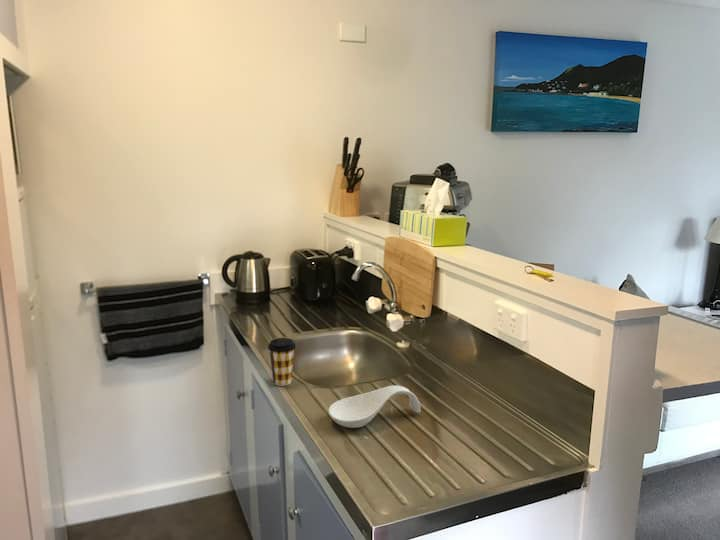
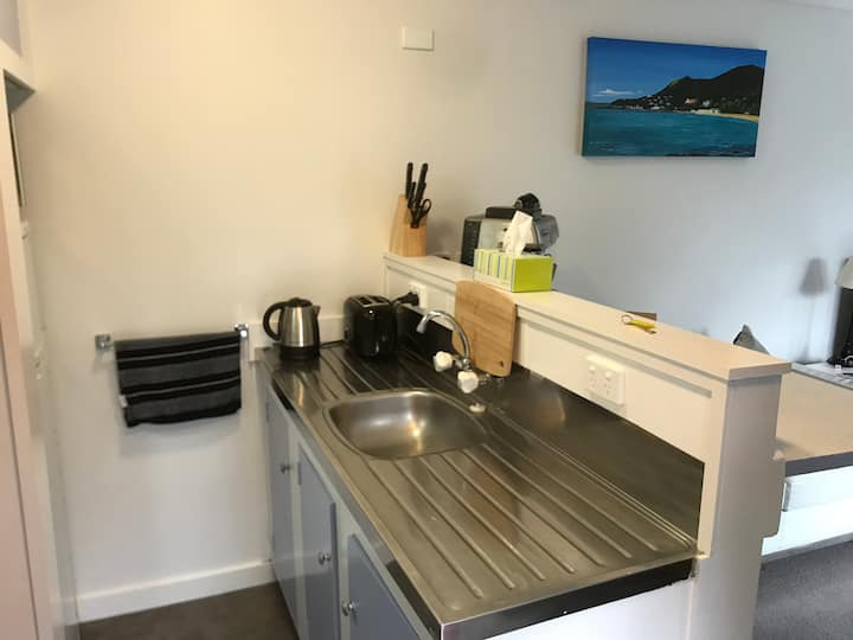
- coffee cup [267,337,297,387]
- spoon rest [327,385,421,429]
